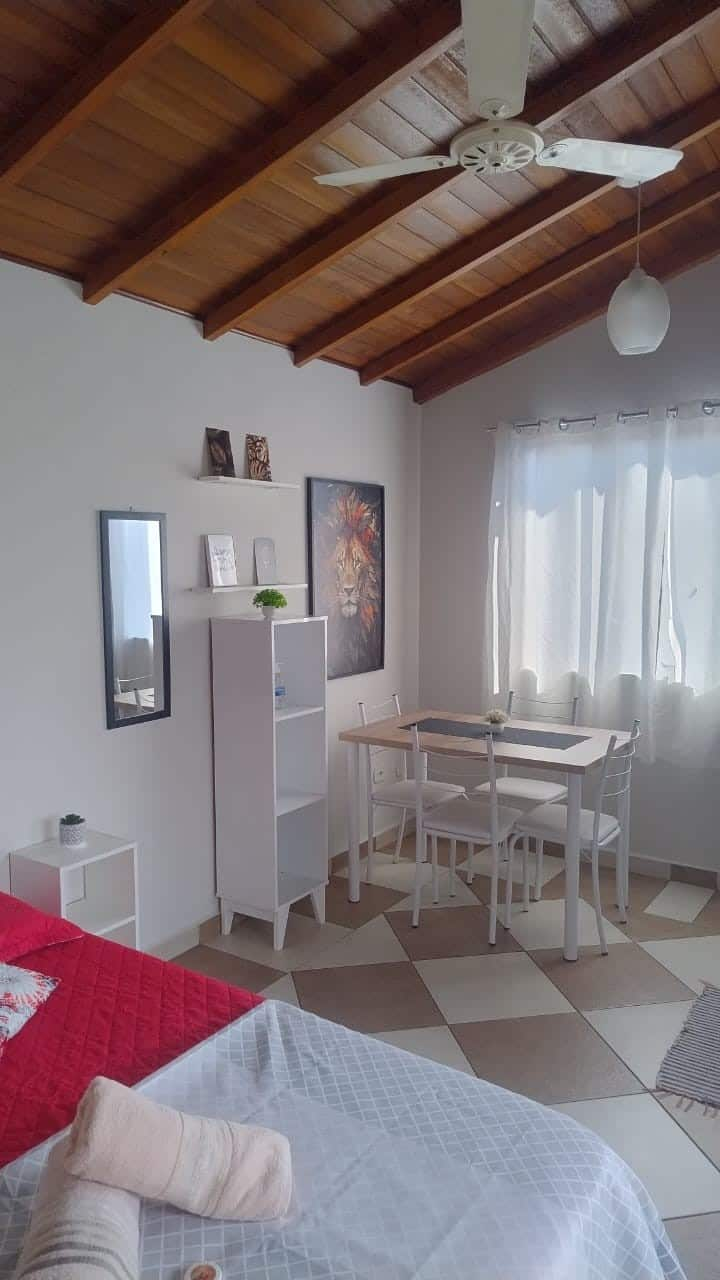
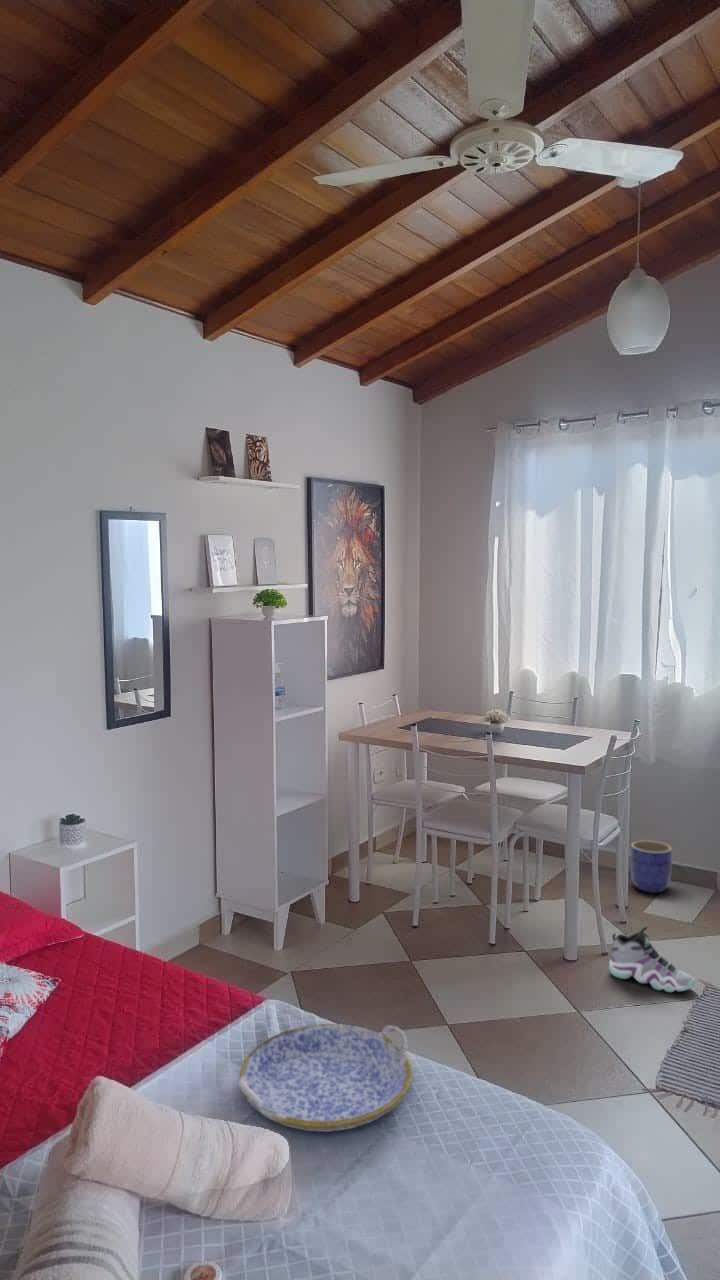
+ serving tray [237,1023,414,1133]
+ sneaker [608,924,696,993]
+ planter [630,839,673,894]
